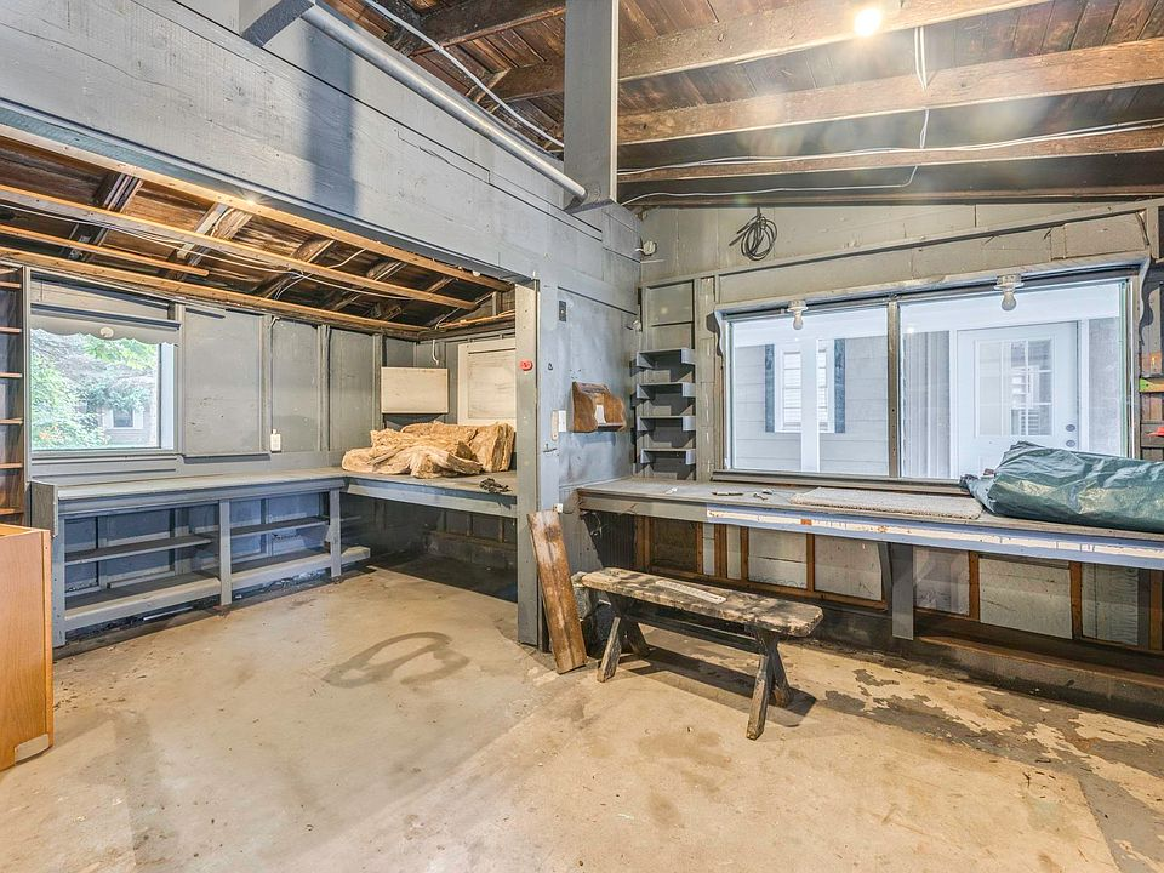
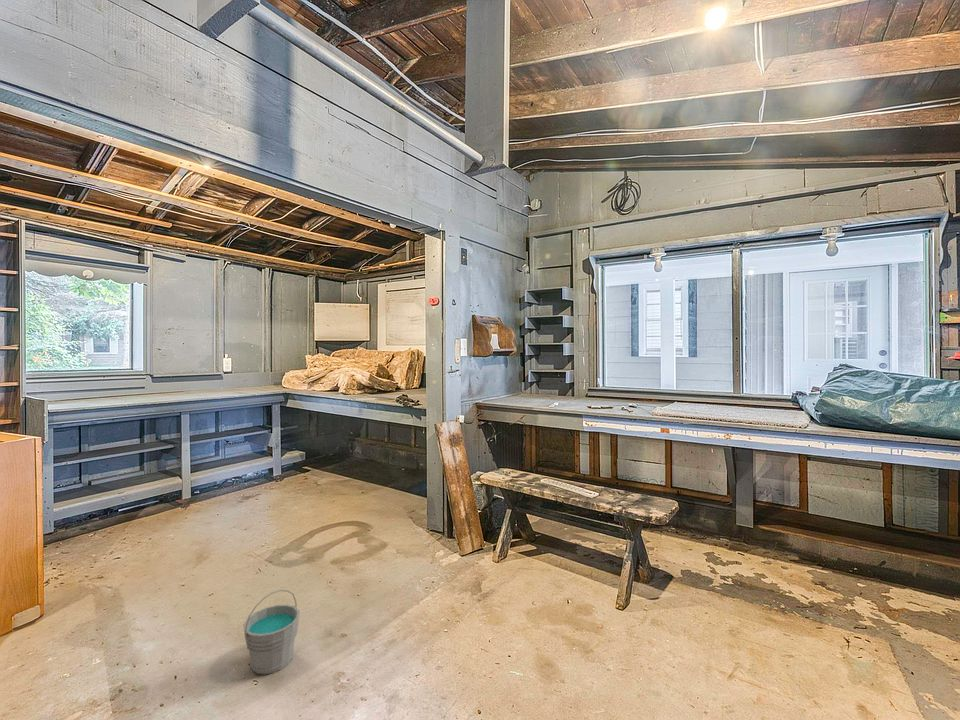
+ bucket [242,589,301,675]
